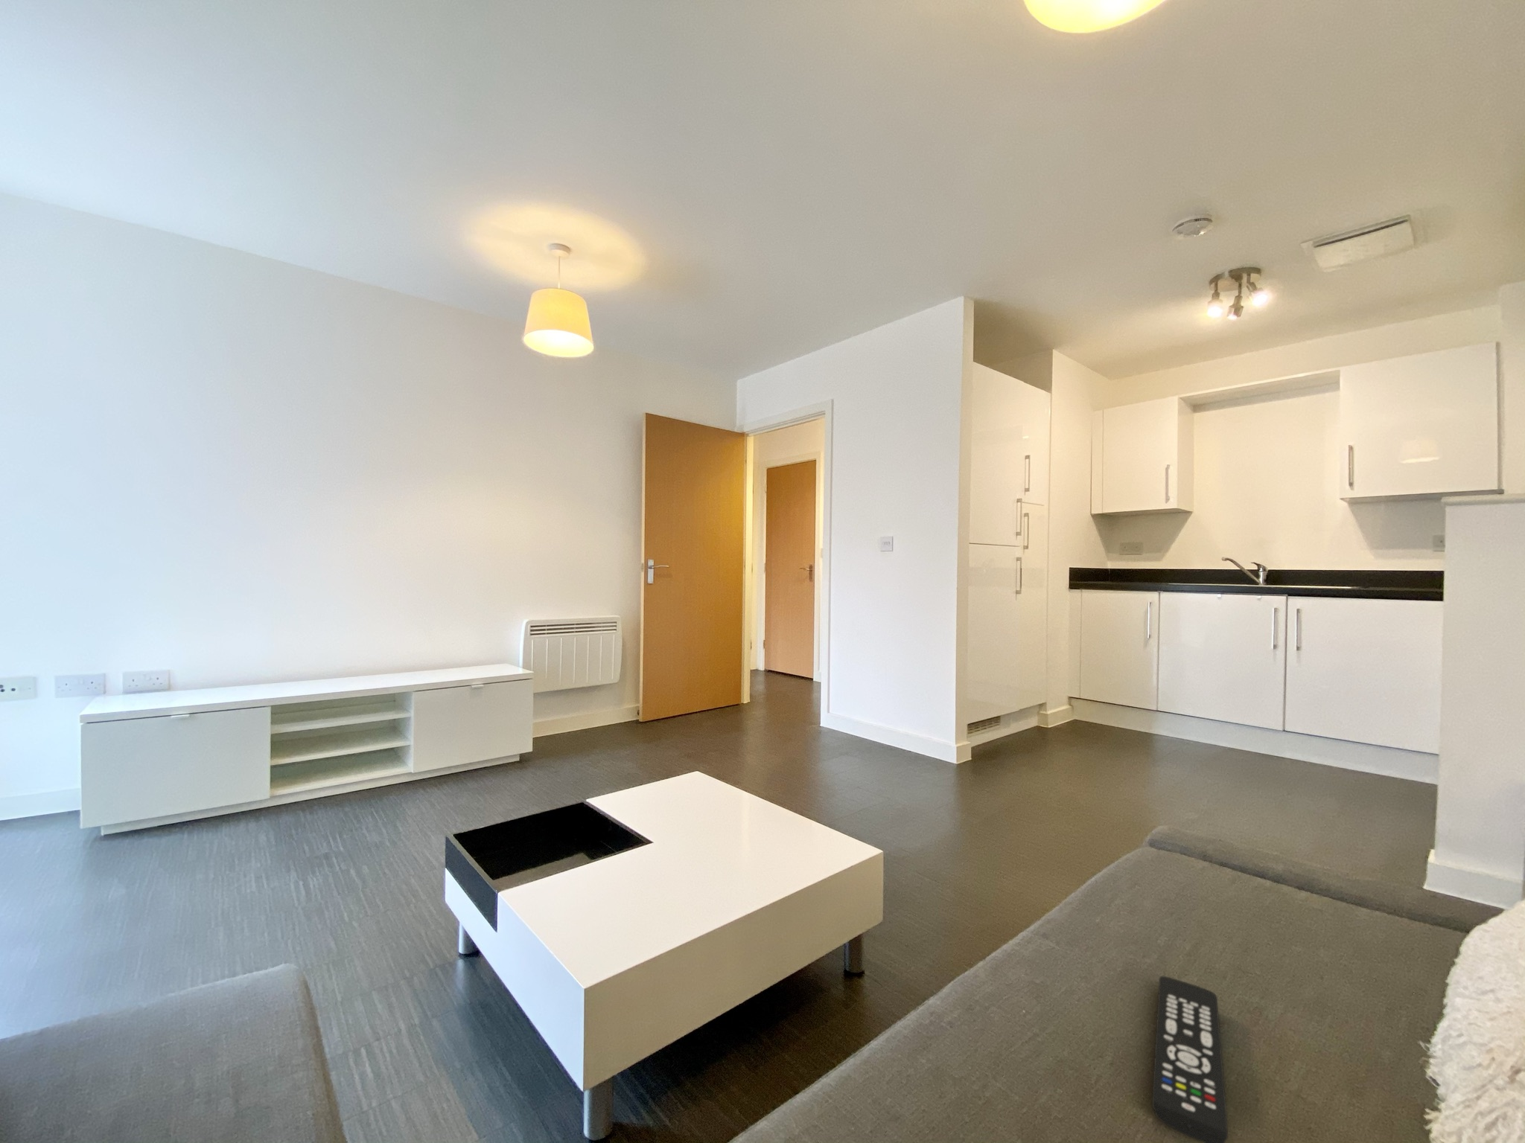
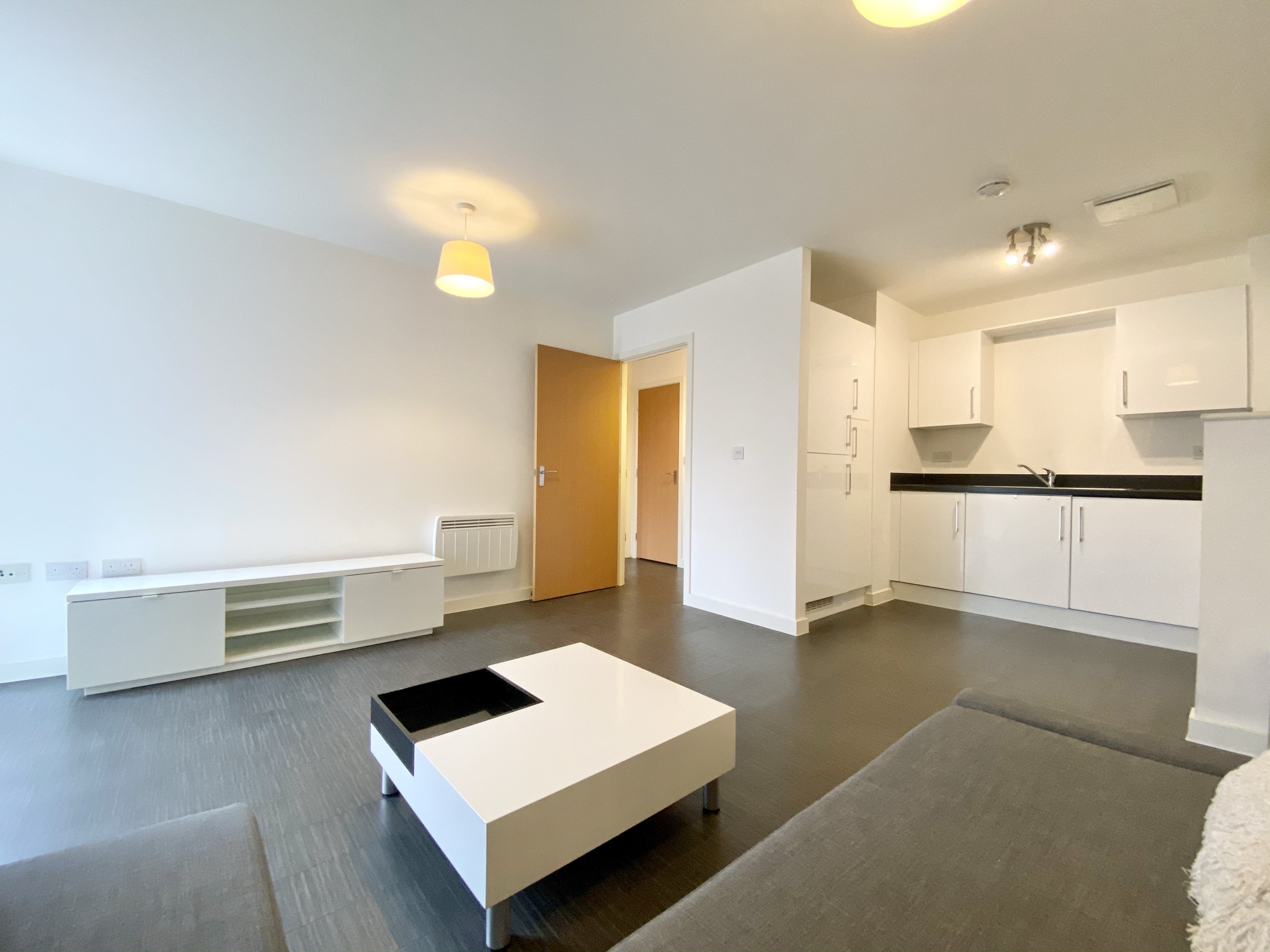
- remote control [1152,976,1228,1143]
